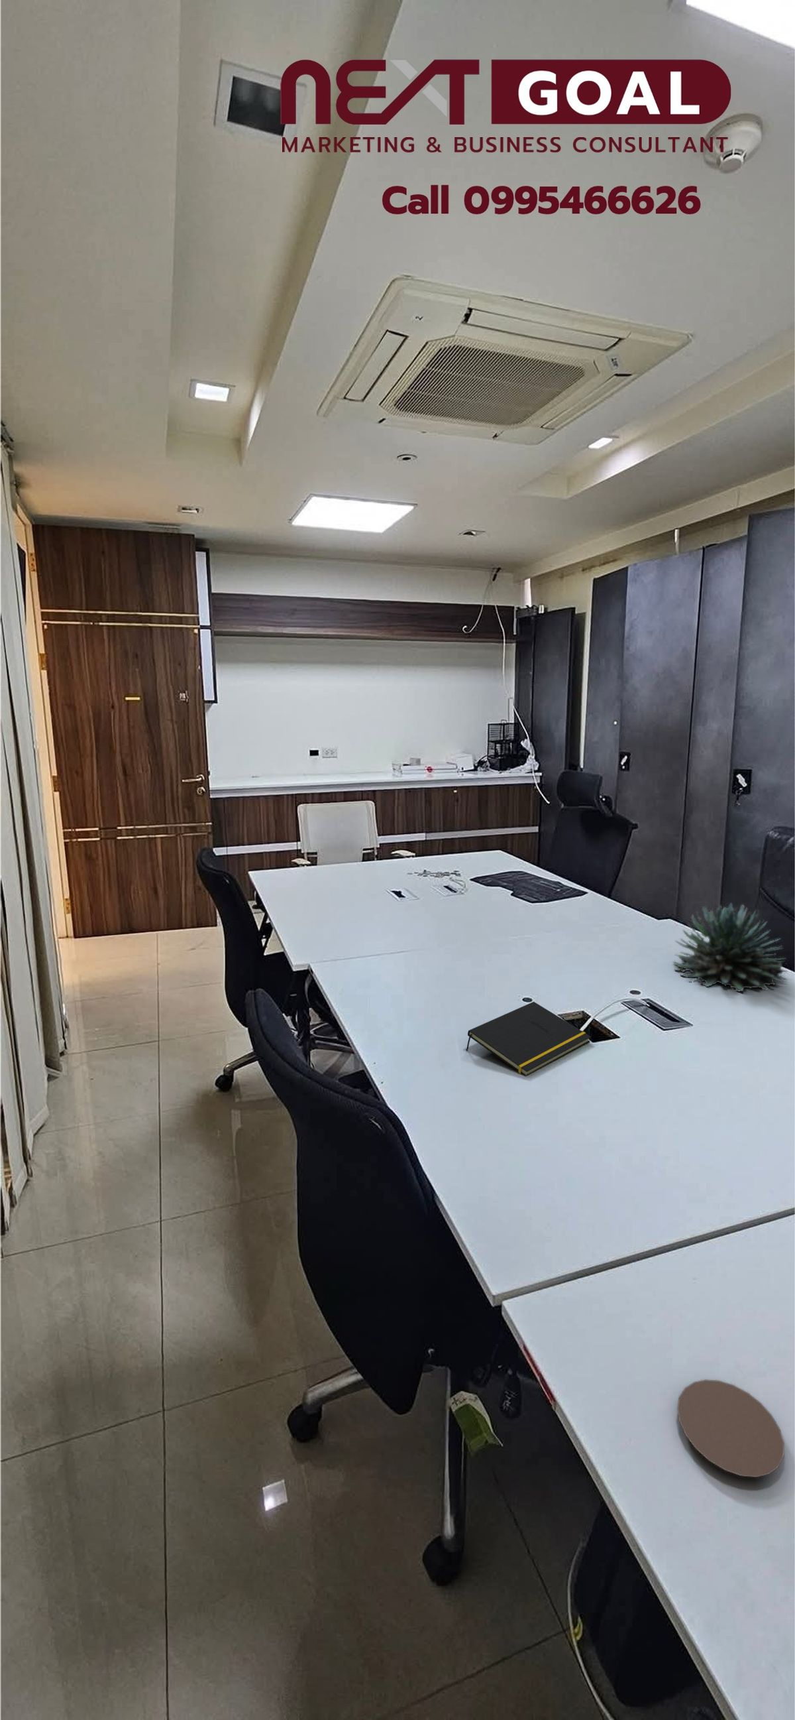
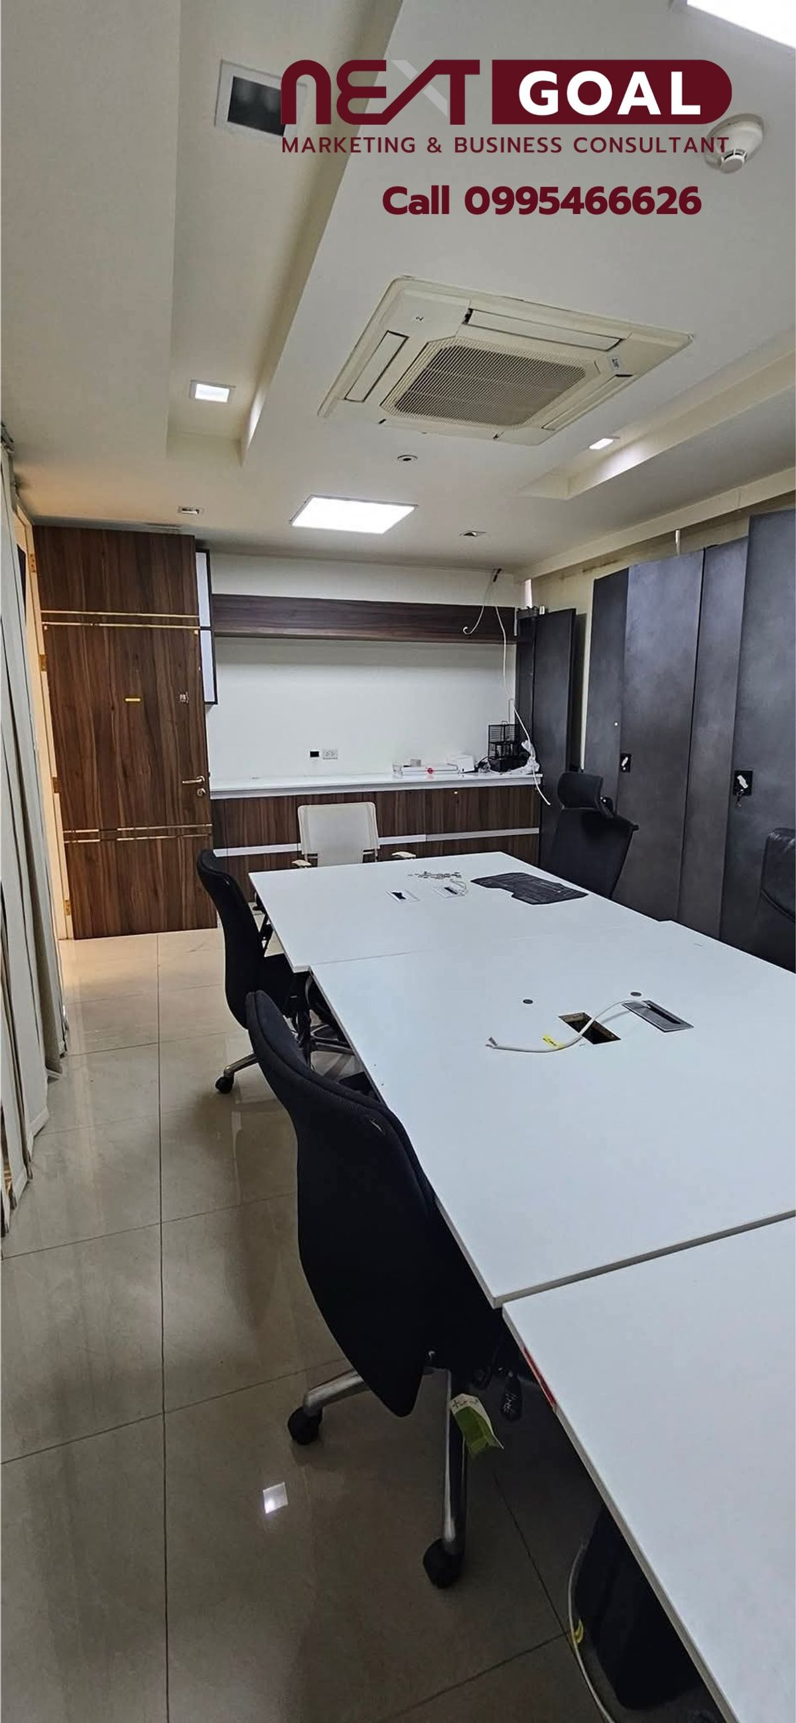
- notepad [466,1002,592,1076]
- succulent plant [672,903,787,992]
- coaster [677,1379,785,1478]
